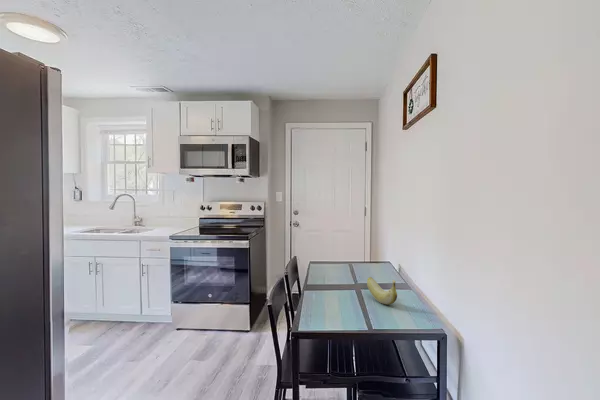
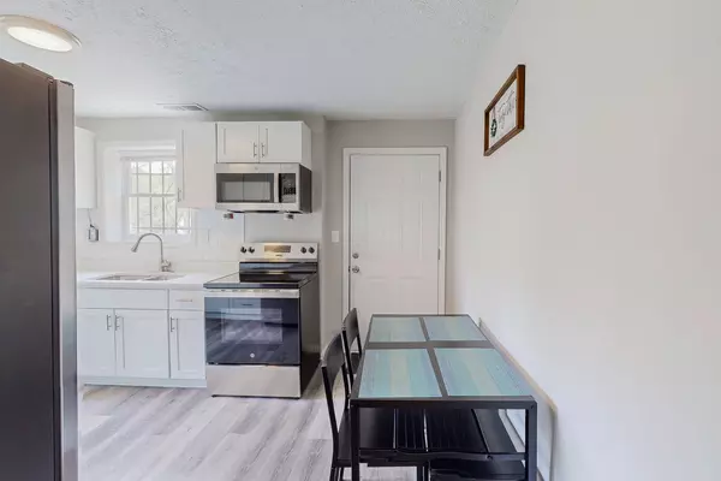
- banana [366,276,398,305]
